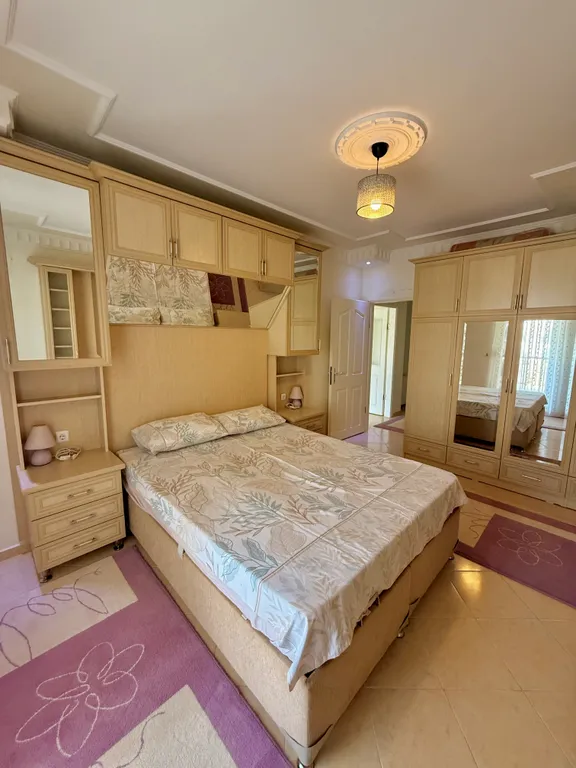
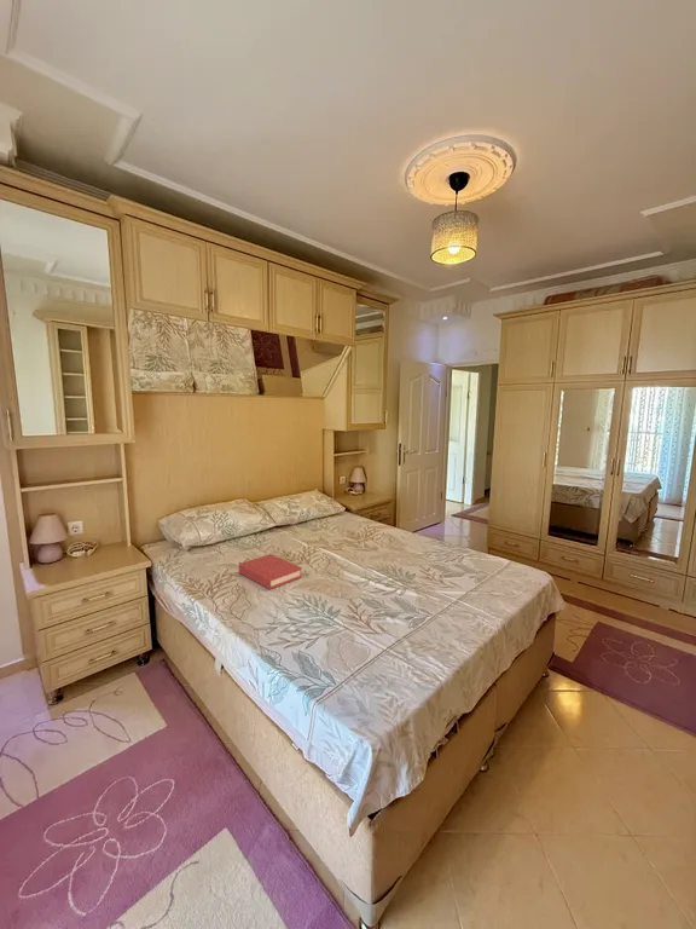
+ hardback book [238,553,303,590]
